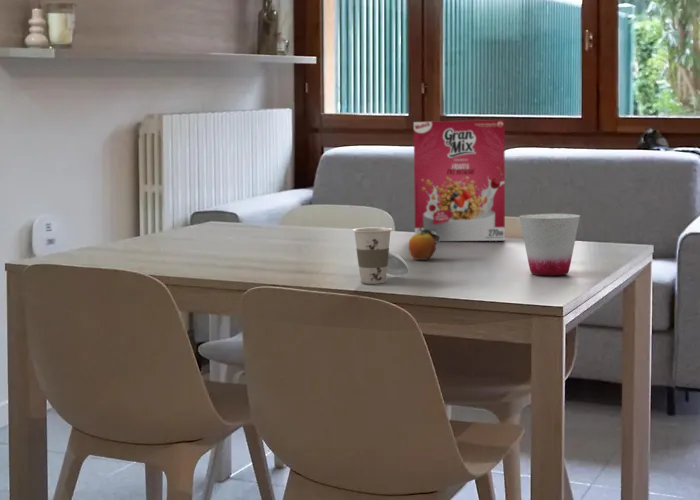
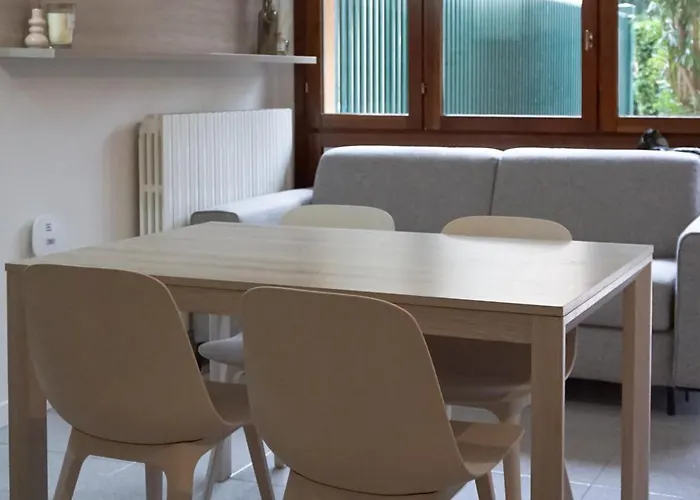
- fruit [408,224,441,261]
- cereal box [413,119,506,242]
- cup [352,227,410,285]
- cup [518,212,581,276]
